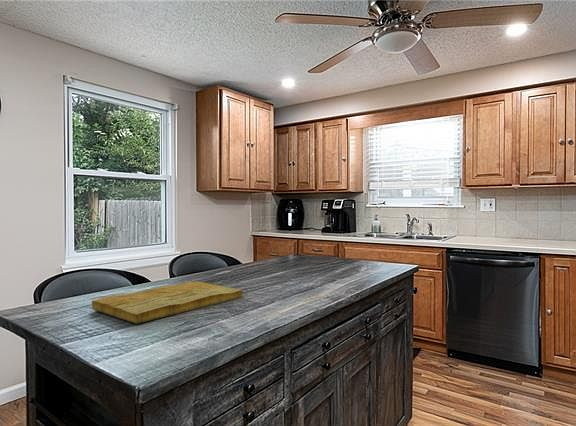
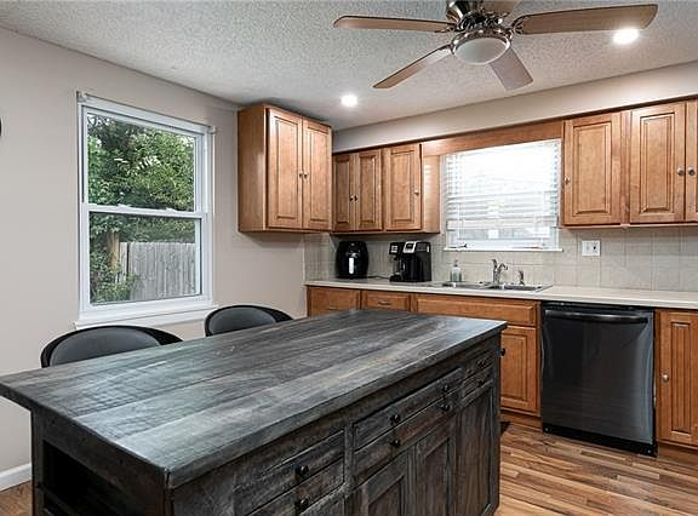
- cutting board [91,280,243,325]
